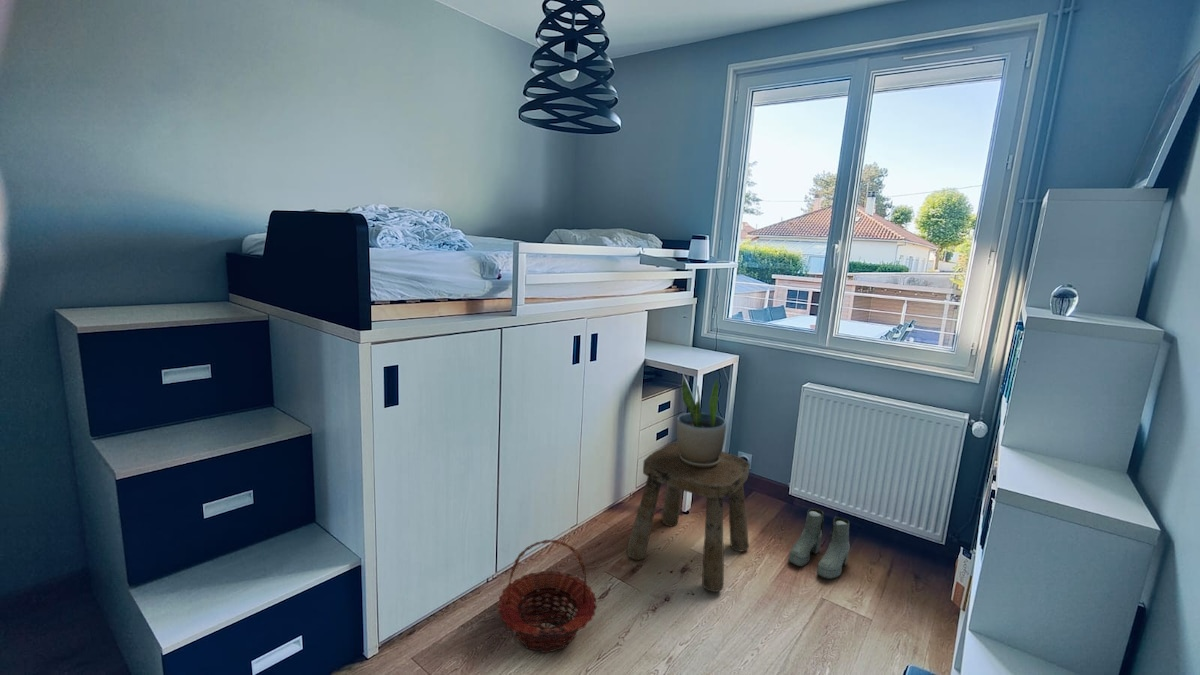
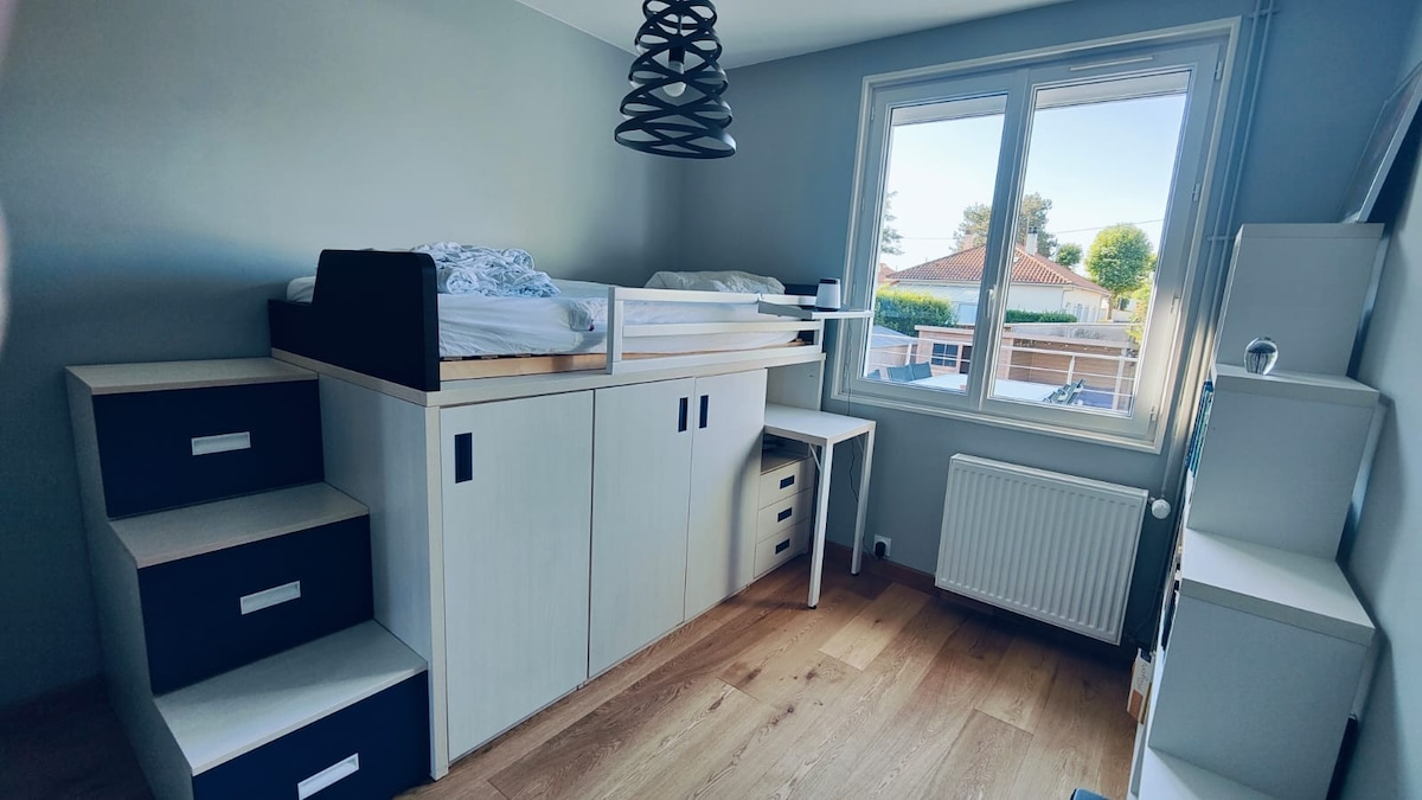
- stool [625,441,751,593]
- basket [496,539,598,654]
- potted plant [676,379,727,468]
- boots [788,508,851,580]
